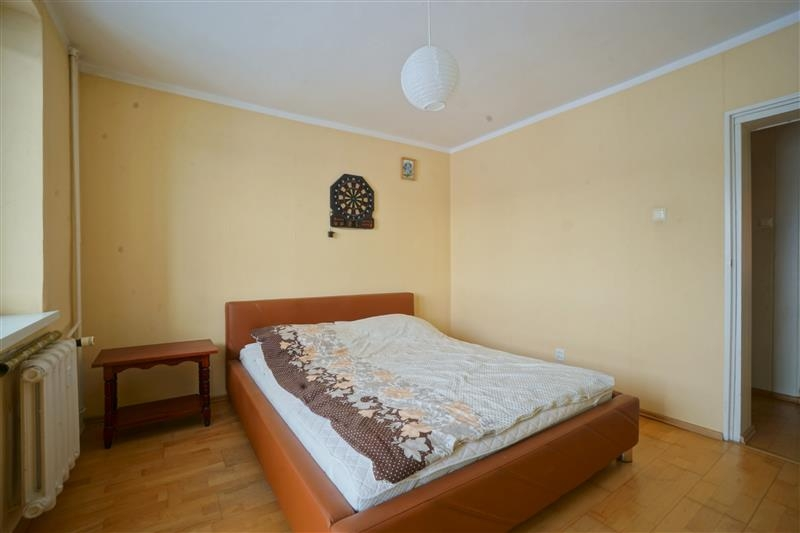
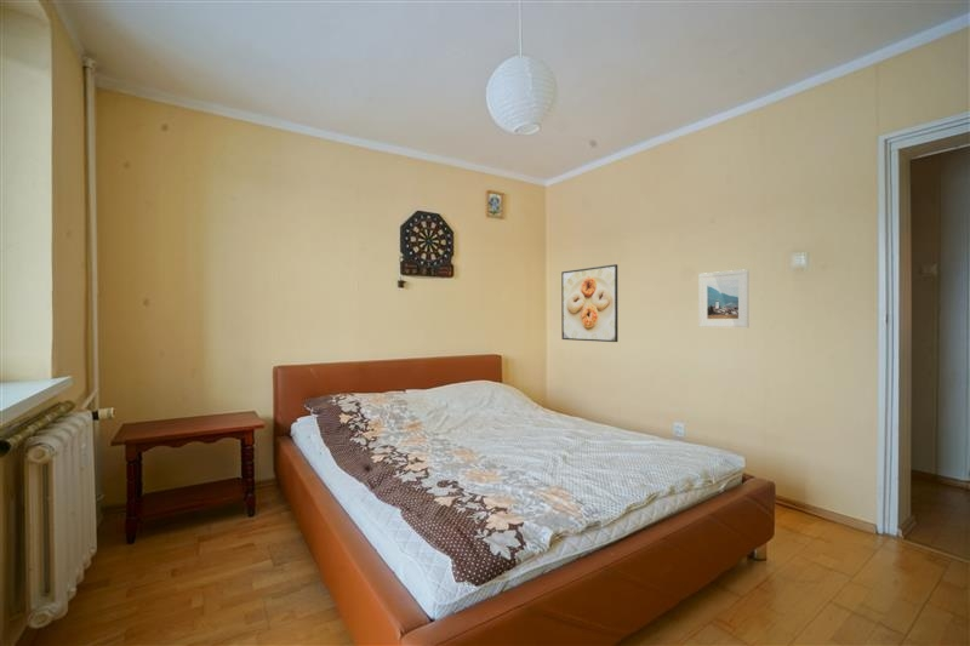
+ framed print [697,268,751,328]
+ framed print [560,263,620,343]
